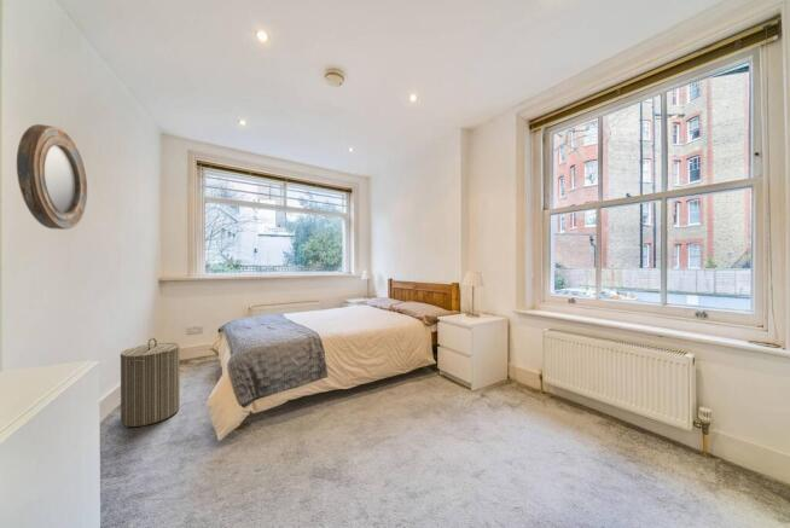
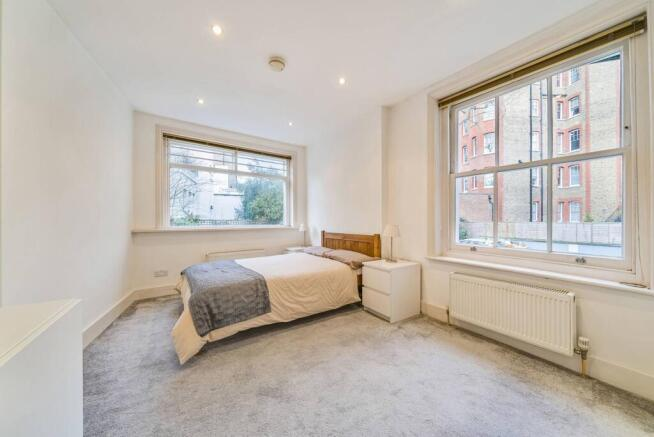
- laundry hamper [120,337,181,428]
- home mirror [16,123,88,231]
